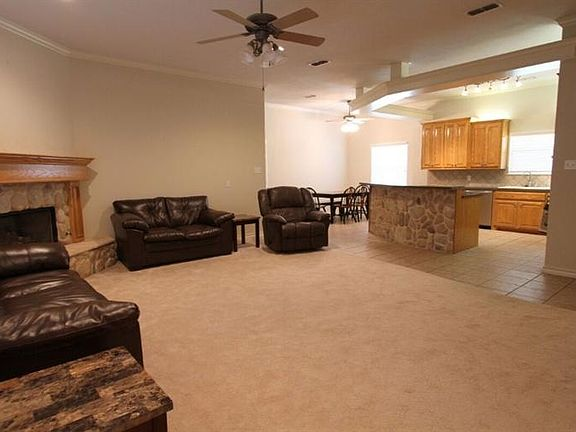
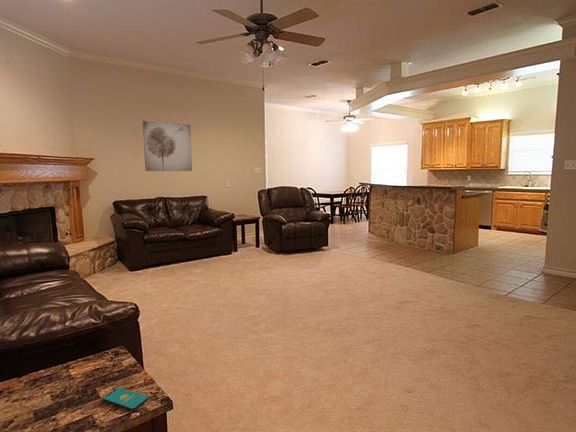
+ smartphone [102,387,149,411]
+ wall art [142,120,193,172]
